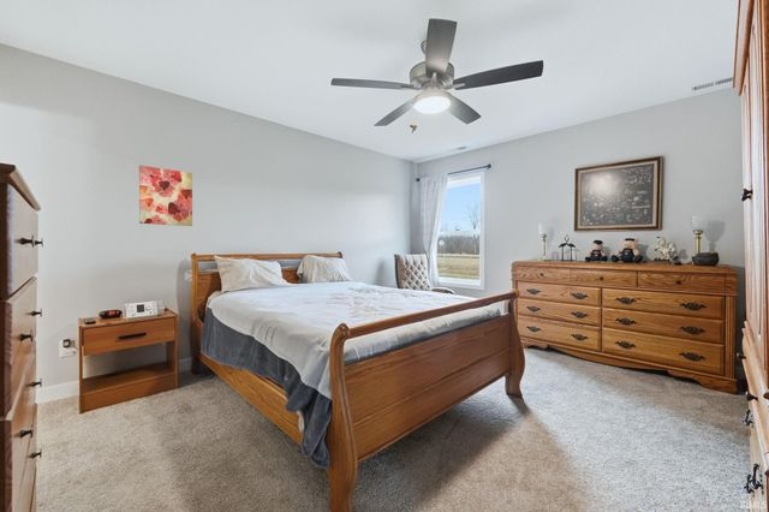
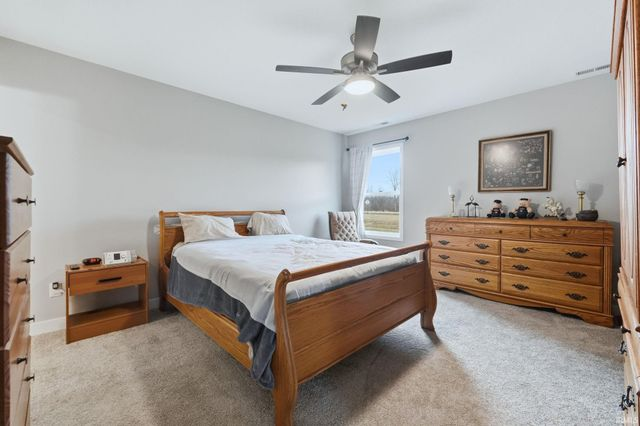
- wall art [138,165,193,227]
